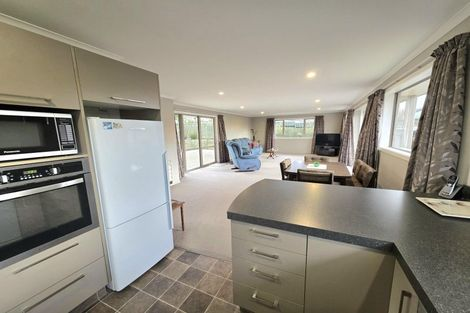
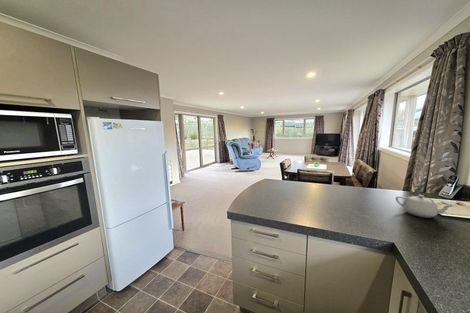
+ teapot [395,194,455,219]
